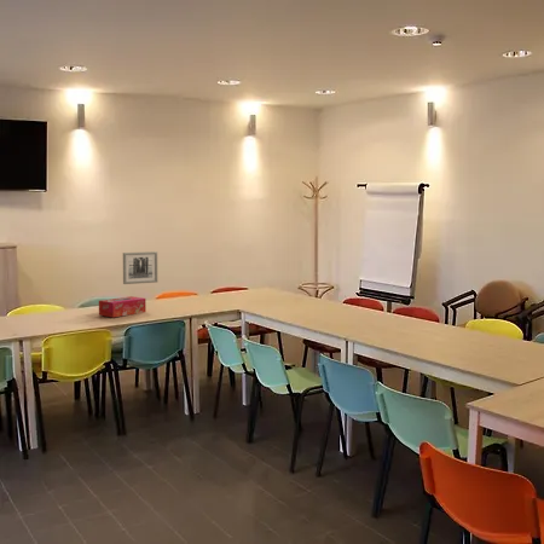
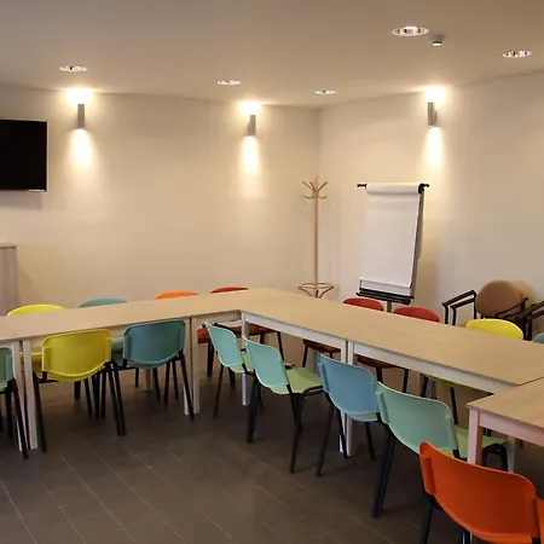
- wall art [122,250,158,285]
- tissue box [98,295,147,319]
